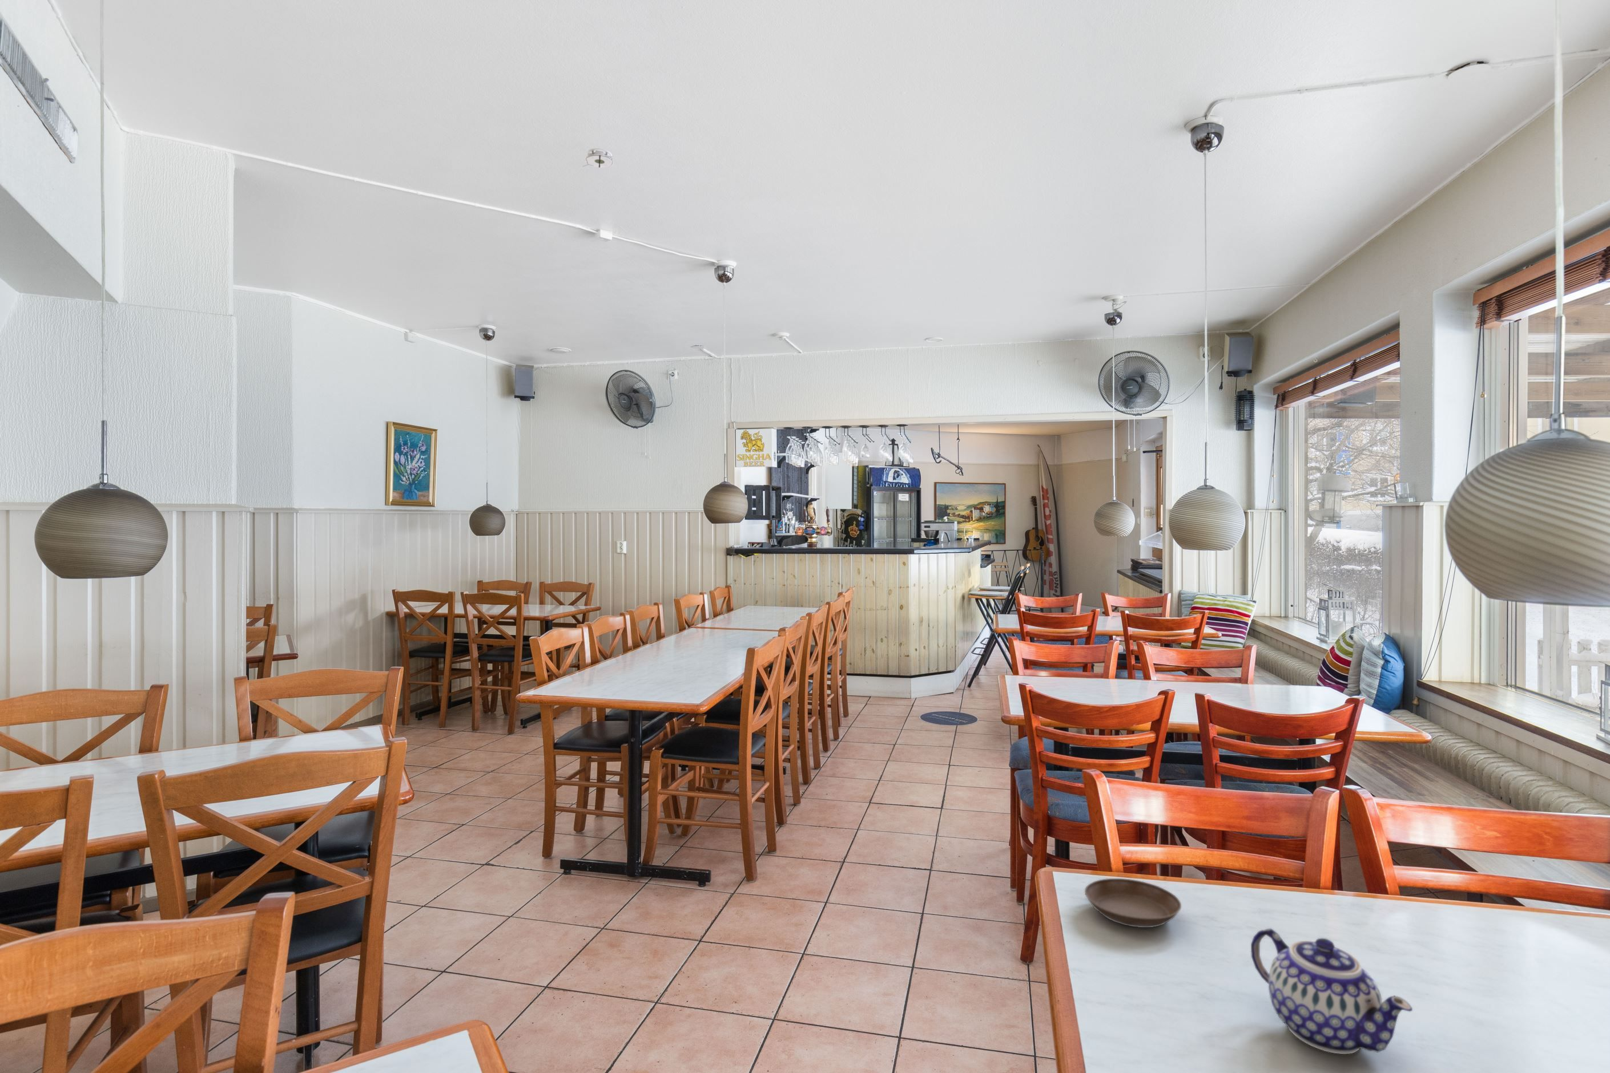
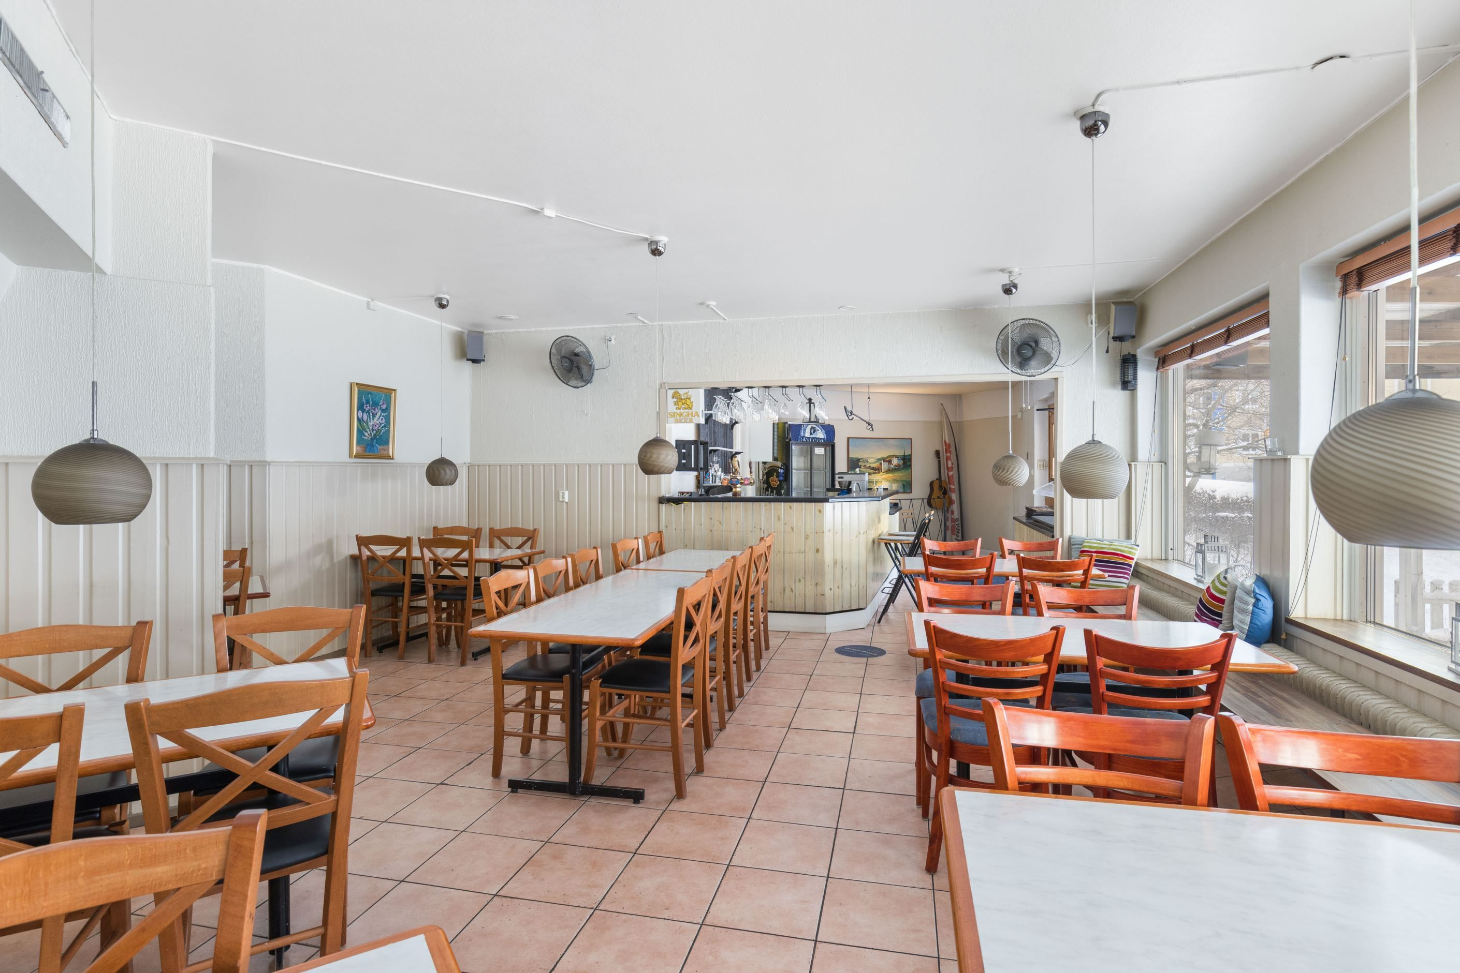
- saucer [1084,878,1182,928]
- teapot [1251,928,1414,1055]
- smoke detector [582,147,616,169]
